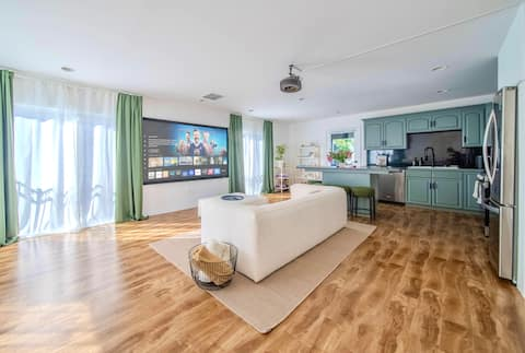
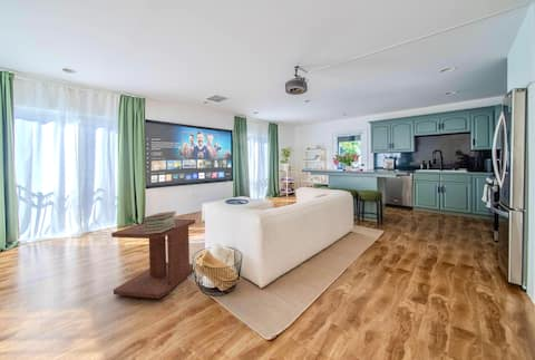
+ side table [110,218,196,300]
+ book stack [140,211,176,234]
